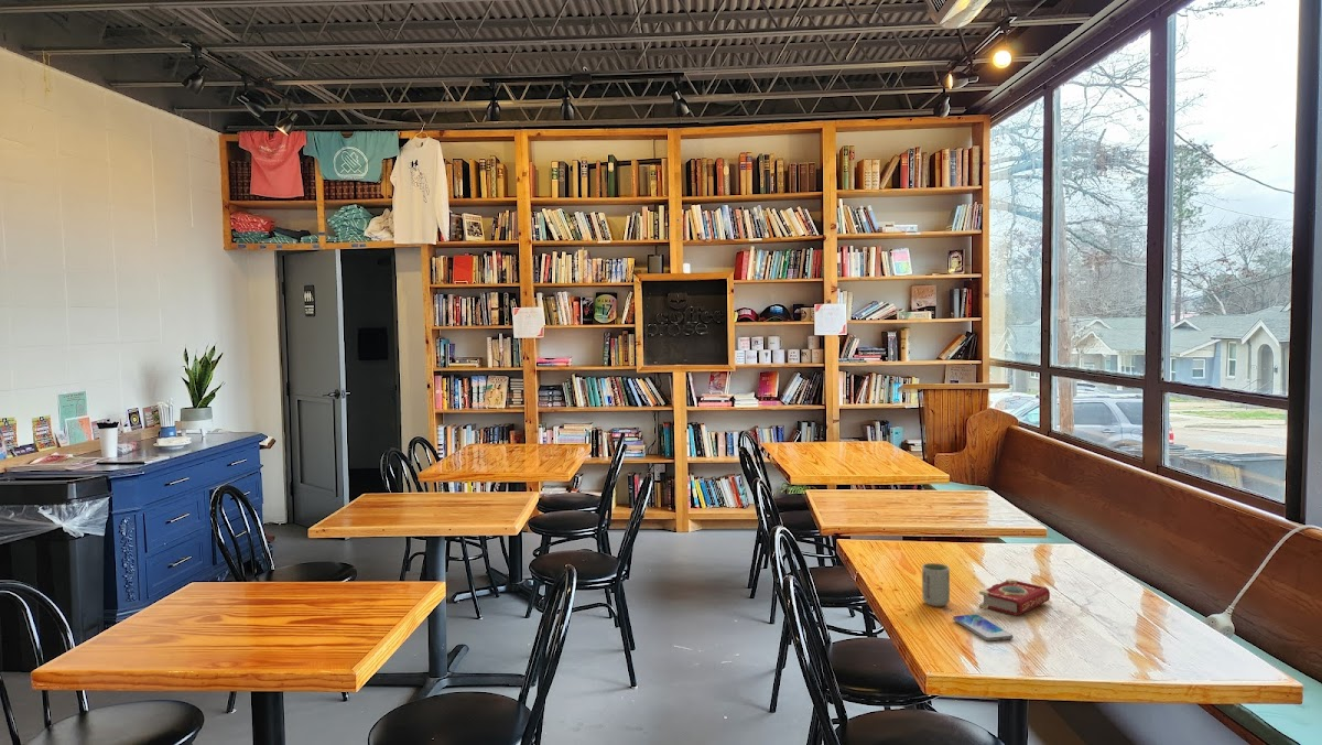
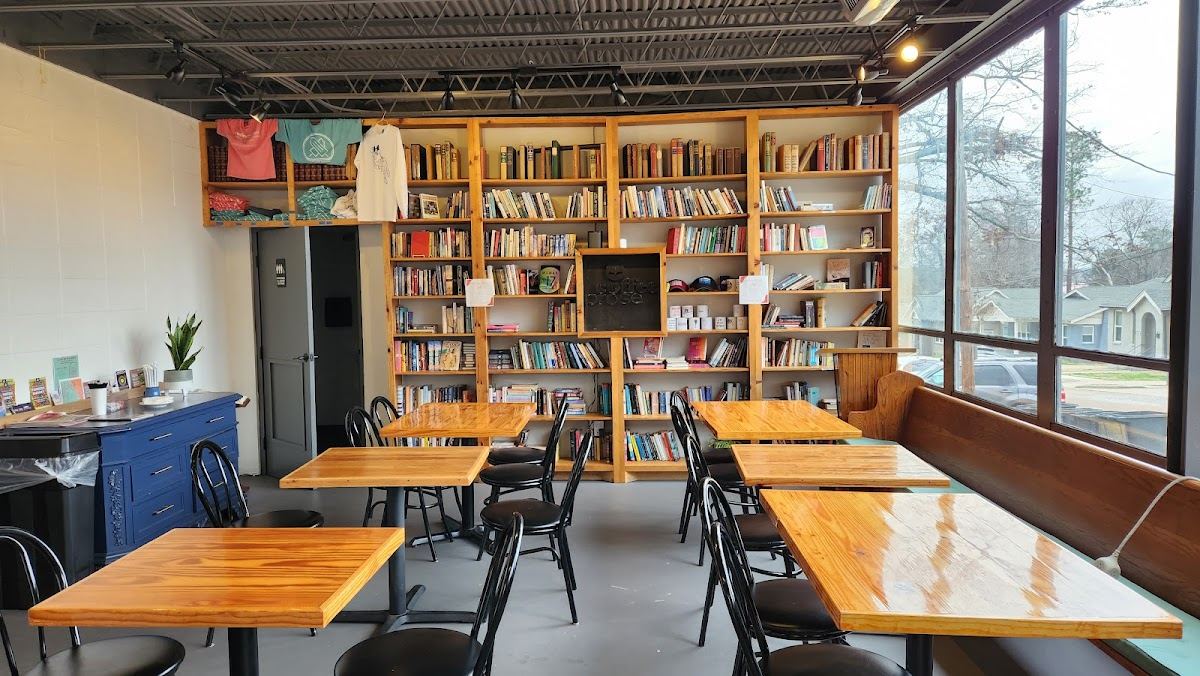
- smartphone [952,614,1015,643]
- book [978,577,1051,616]
- cup [921,562,951,607]
